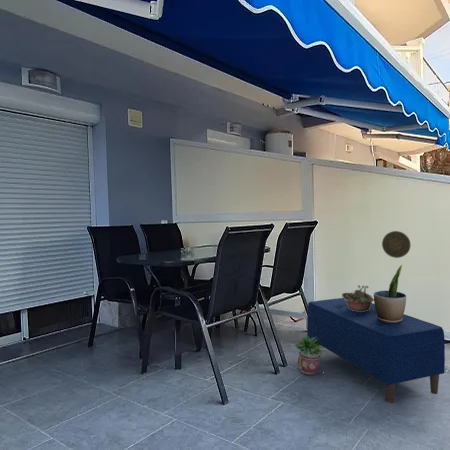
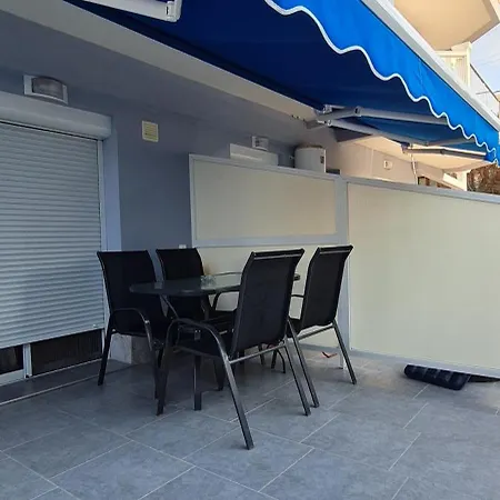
- bench [306,297,446,404]
- potted plant [293,334,326,375]
- succulent planter [341,284,374,312]
- potted plant [373,264,407,323]
- decorative plate [381,230,412,259]
